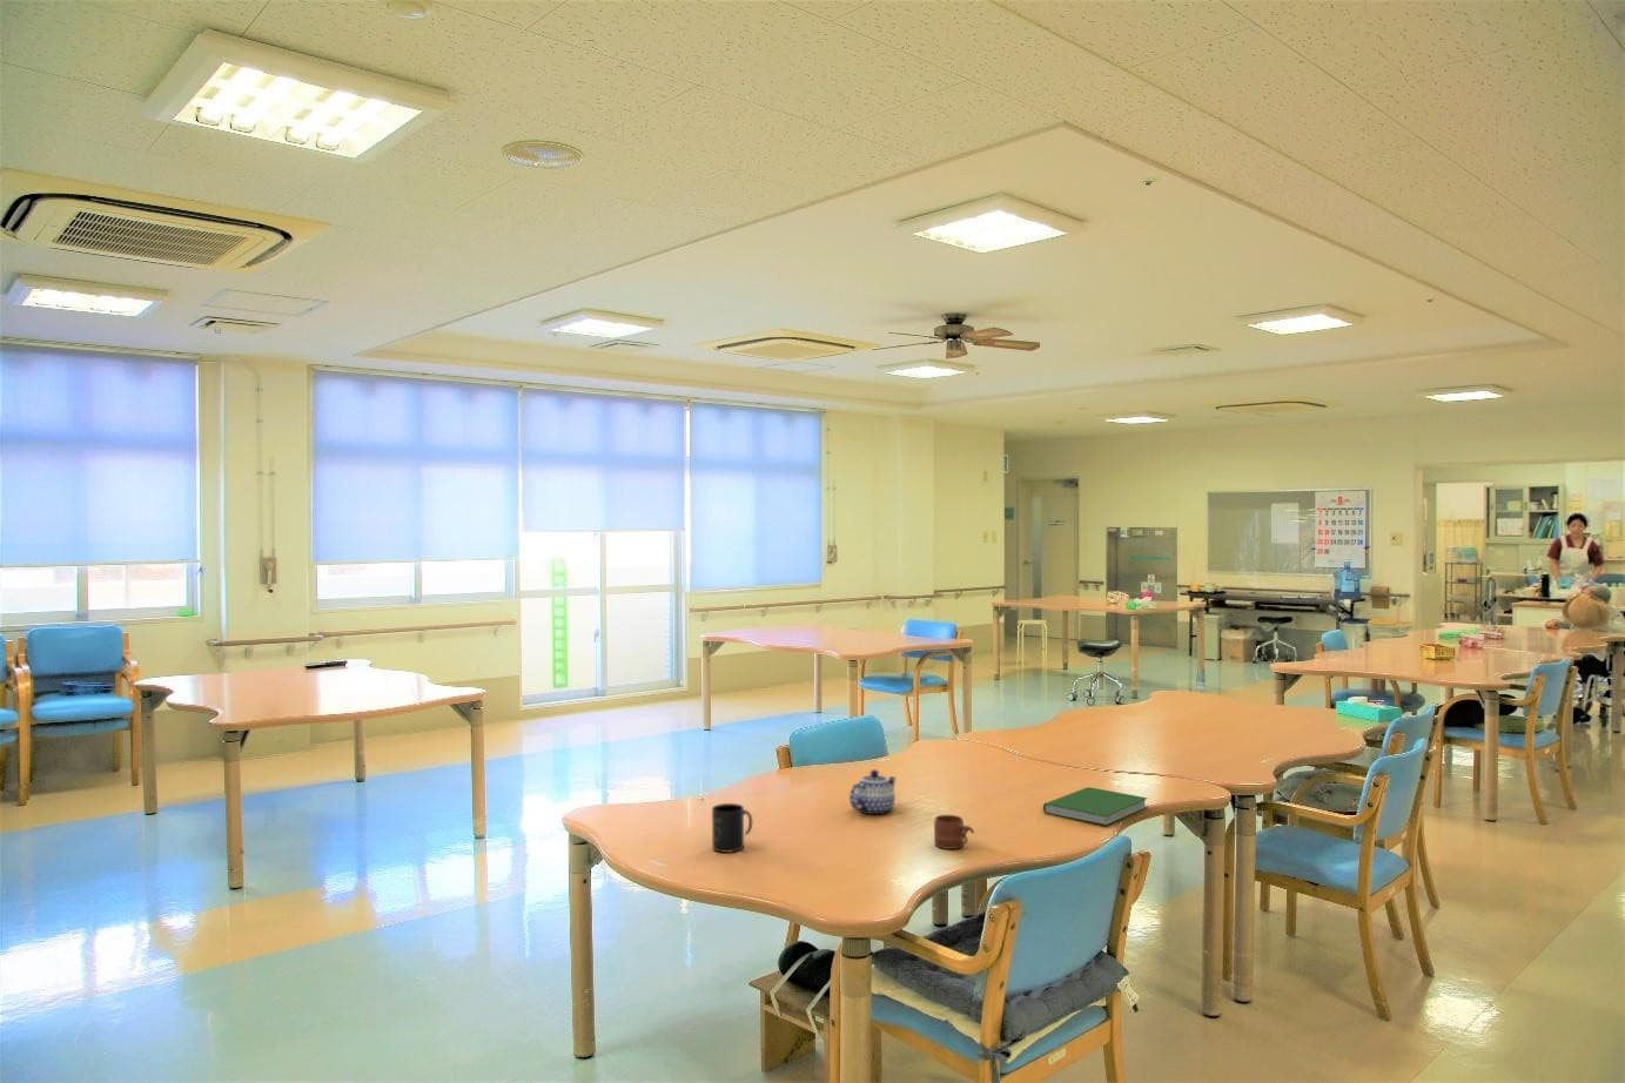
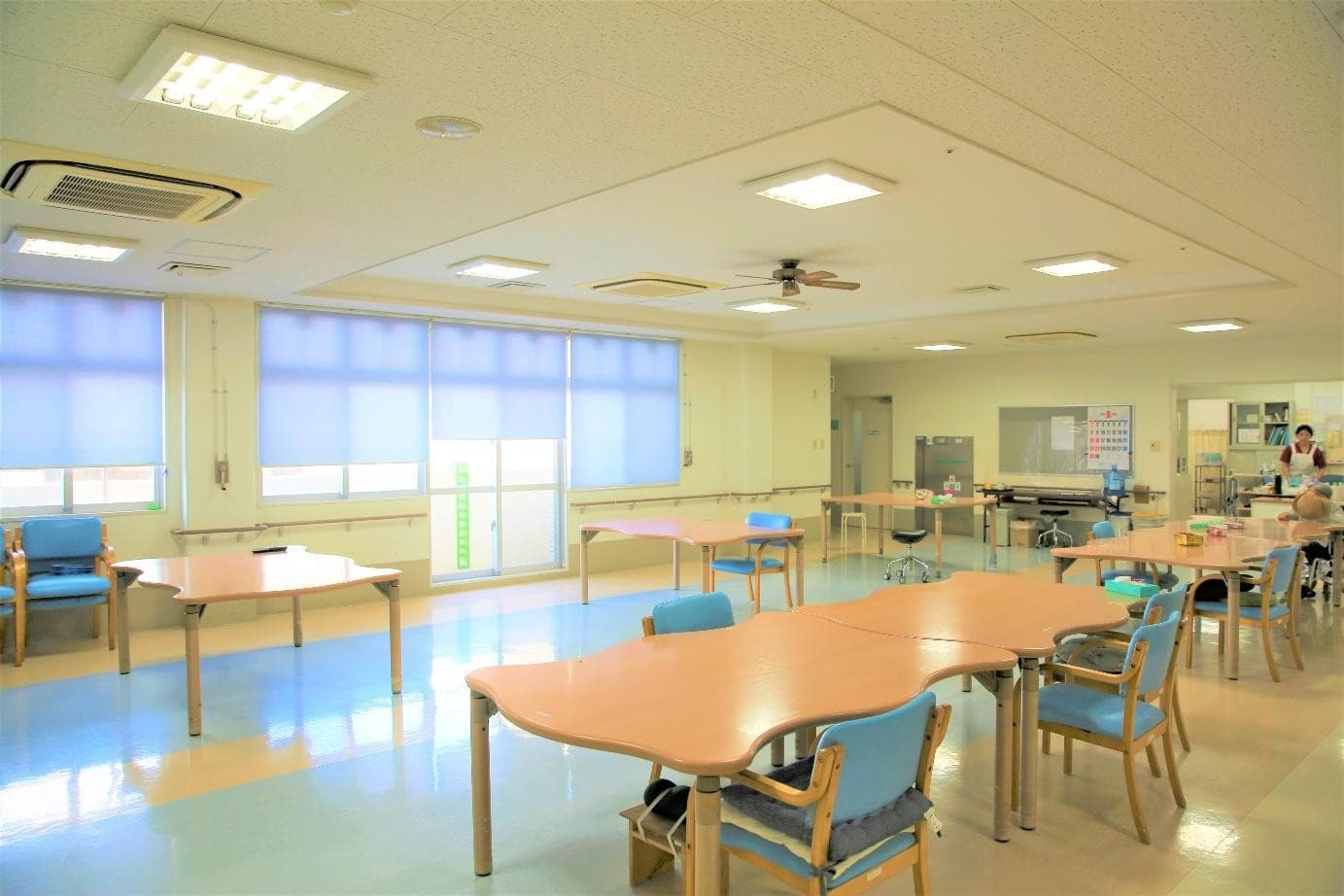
- teapot [849,769,896,815]
- mug [711,803,753,853]
- hardcover book [1042,786,1147,827]
- mug [933,813,976,851]
